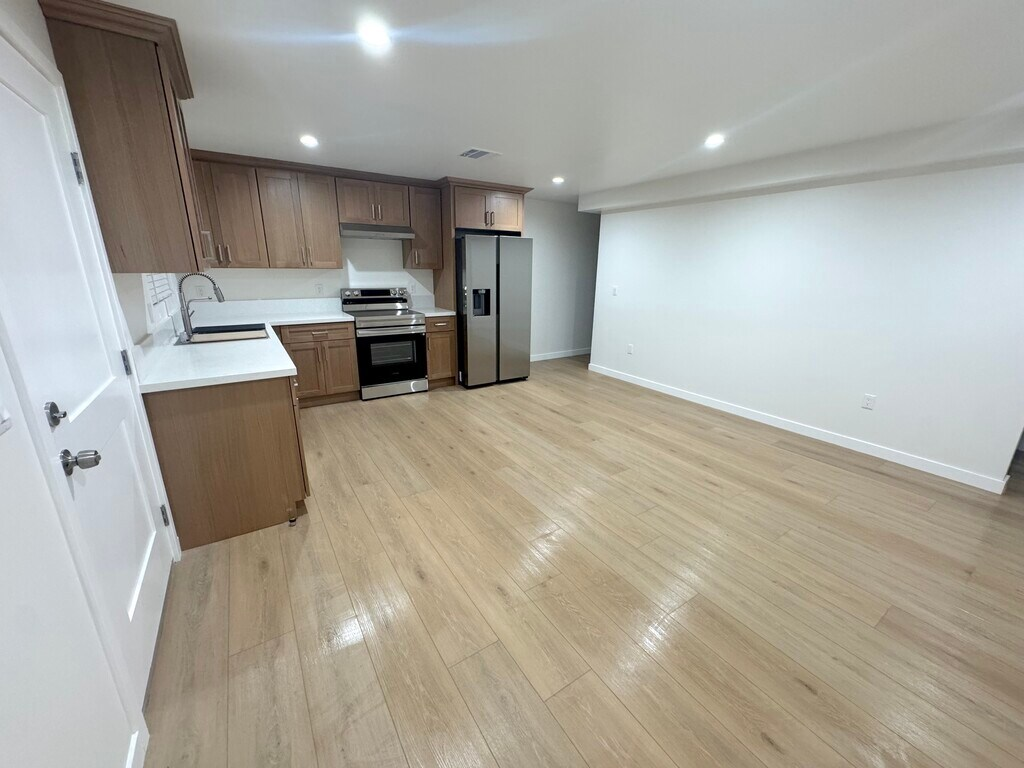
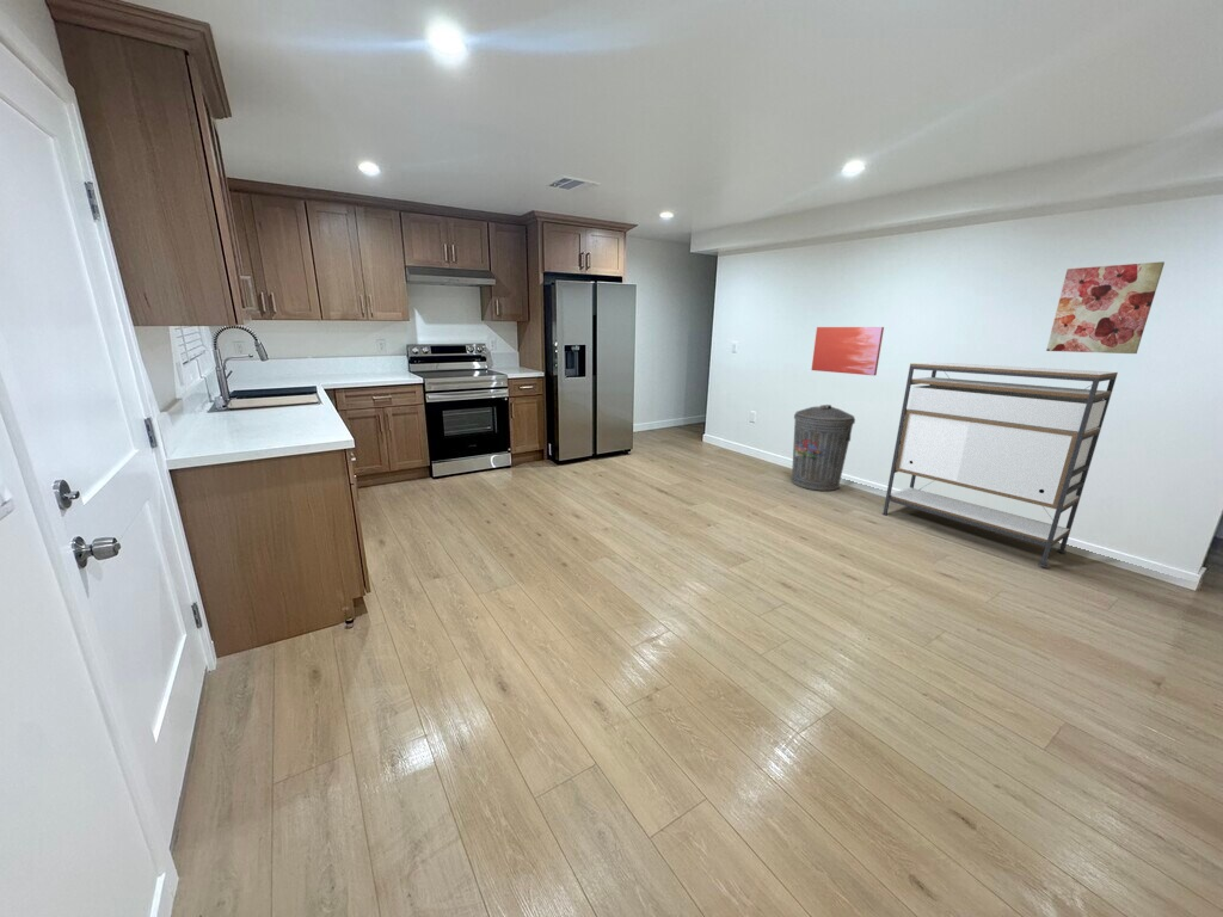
+ wall art [810,326,885,376]
+ trash can [791,404,856,492]
+ shelving unit [880,361,1119,568]
+ wall art [1045,260,1166,355]
